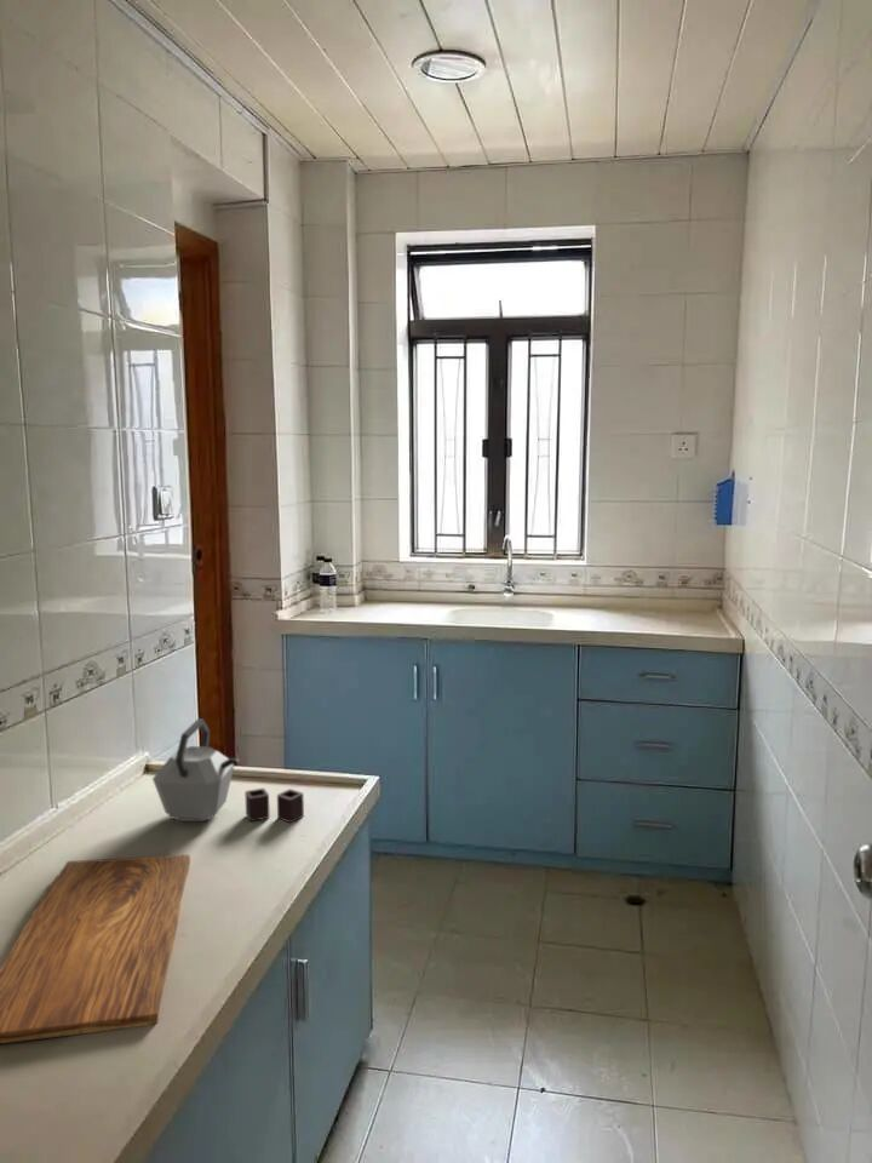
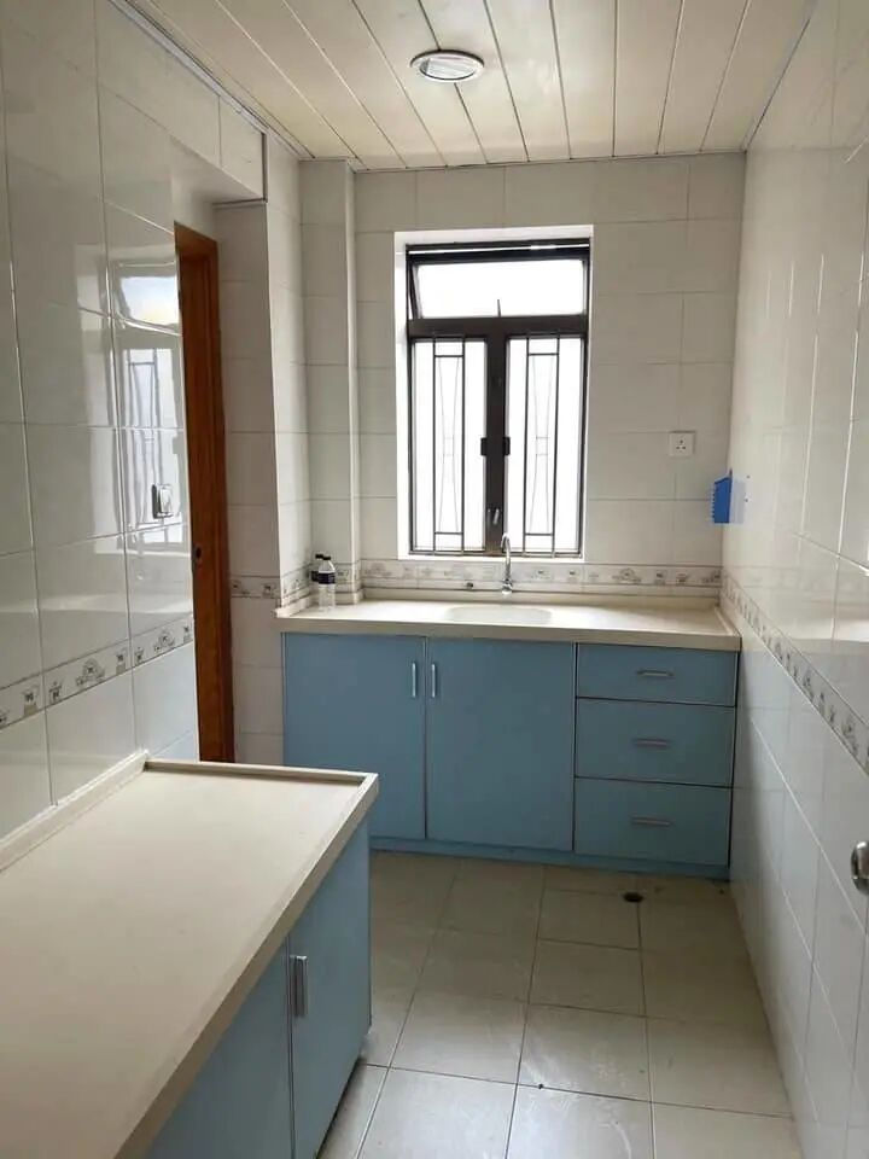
- kettle [151,717,305,824]
- cutting board [0,854,191,1044]
